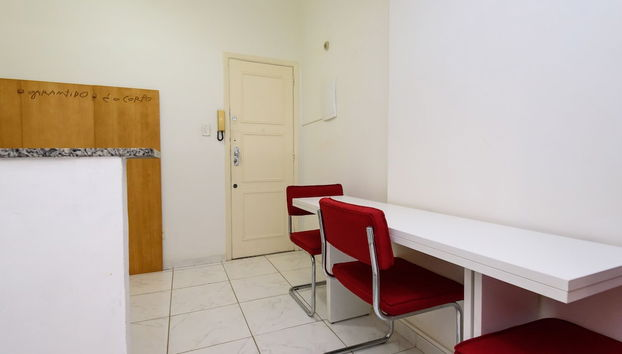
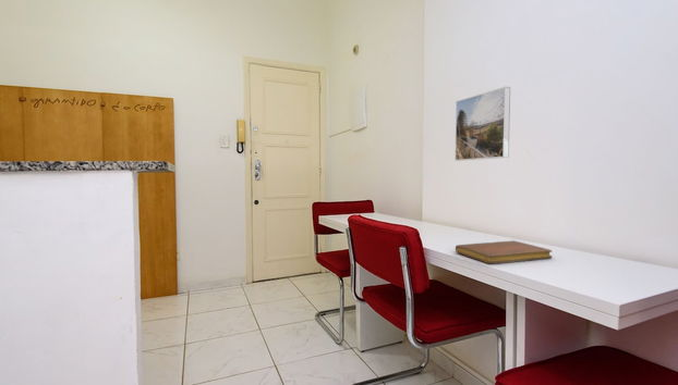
+ notebook [455,239,554,265]
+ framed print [455,86,511,162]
